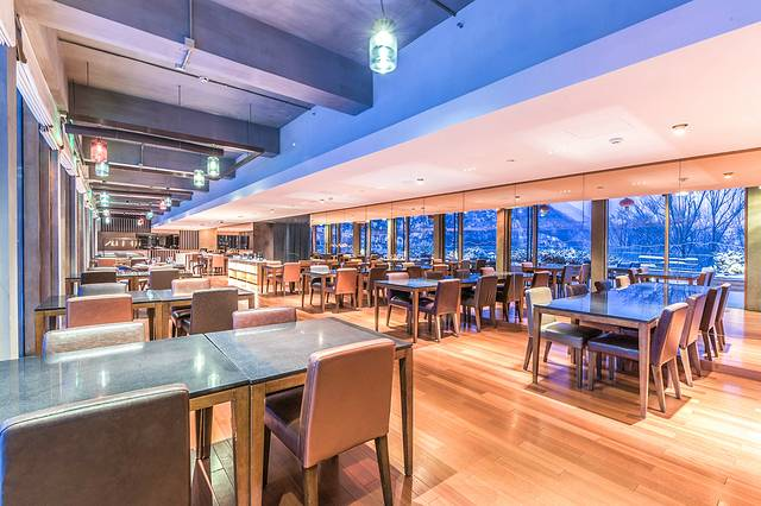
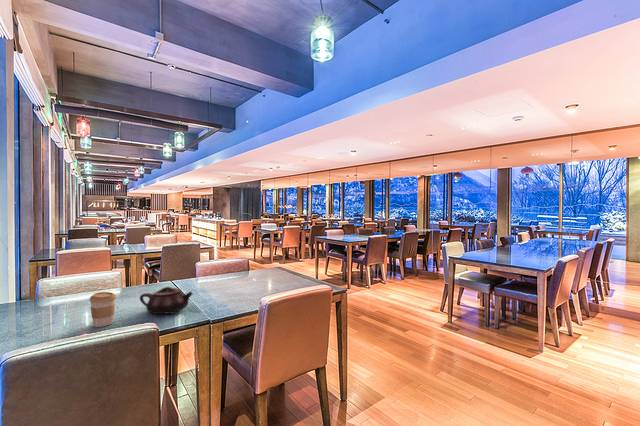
+ coffee cup [88,291,117,328]
+ teapot [139,286,194,315]
